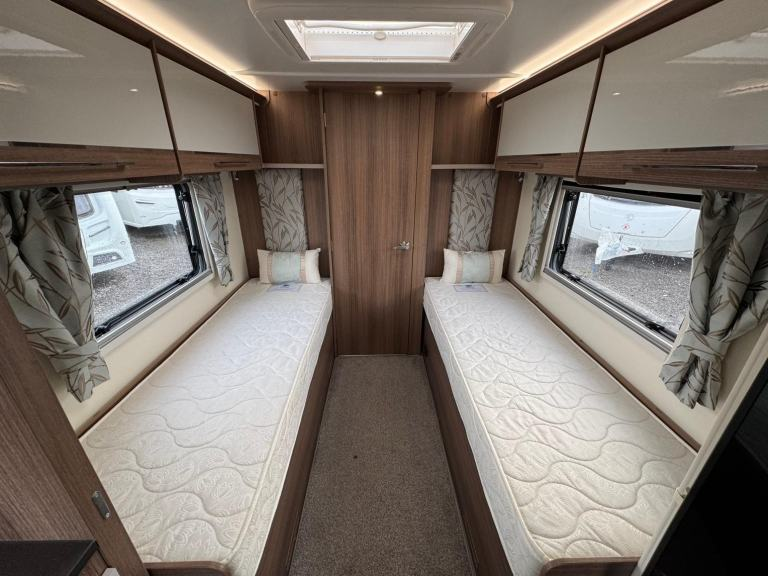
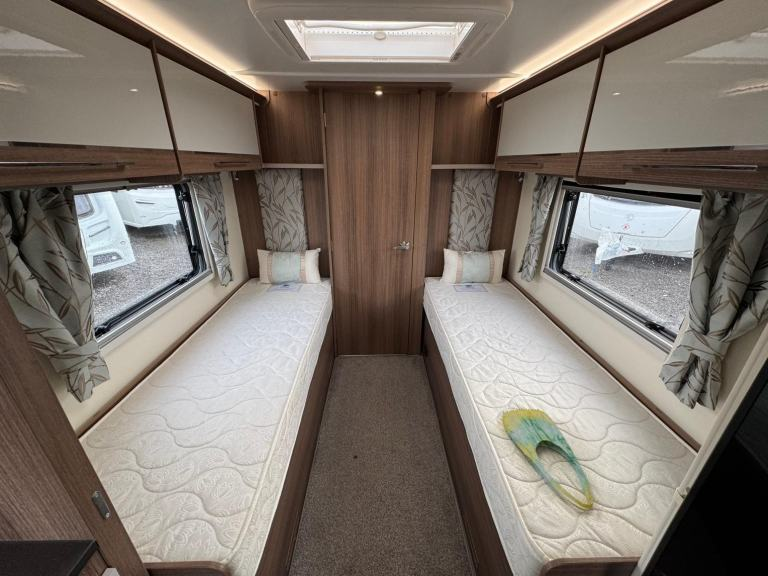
+ tote bag [502,407,594,512]
